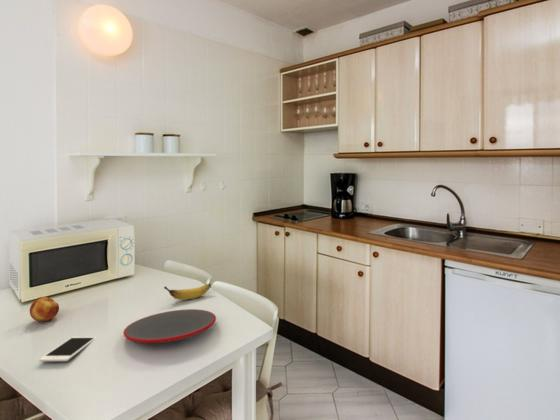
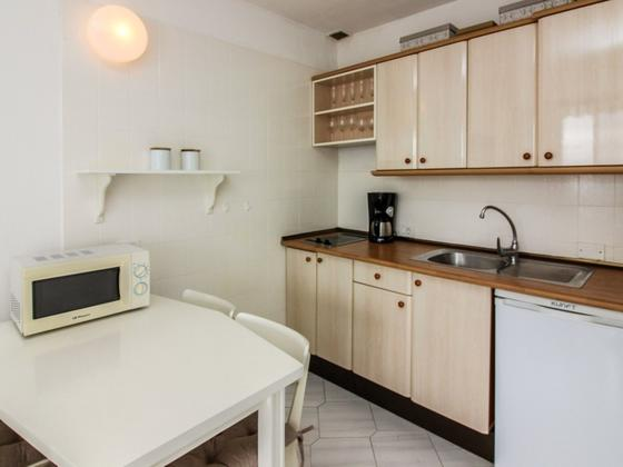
- cell phone [38,336,97,362]
- banana [163,283,212,301]
- plate [122,308,217,344]
- fruit [29,296,60,322]
